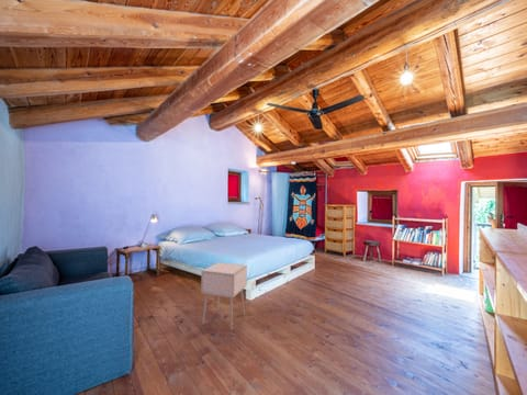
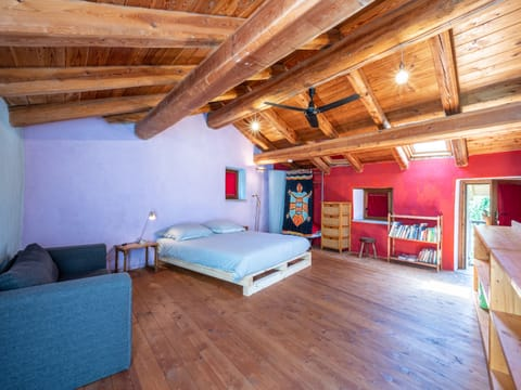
- nightstand [200,261,248,331]
